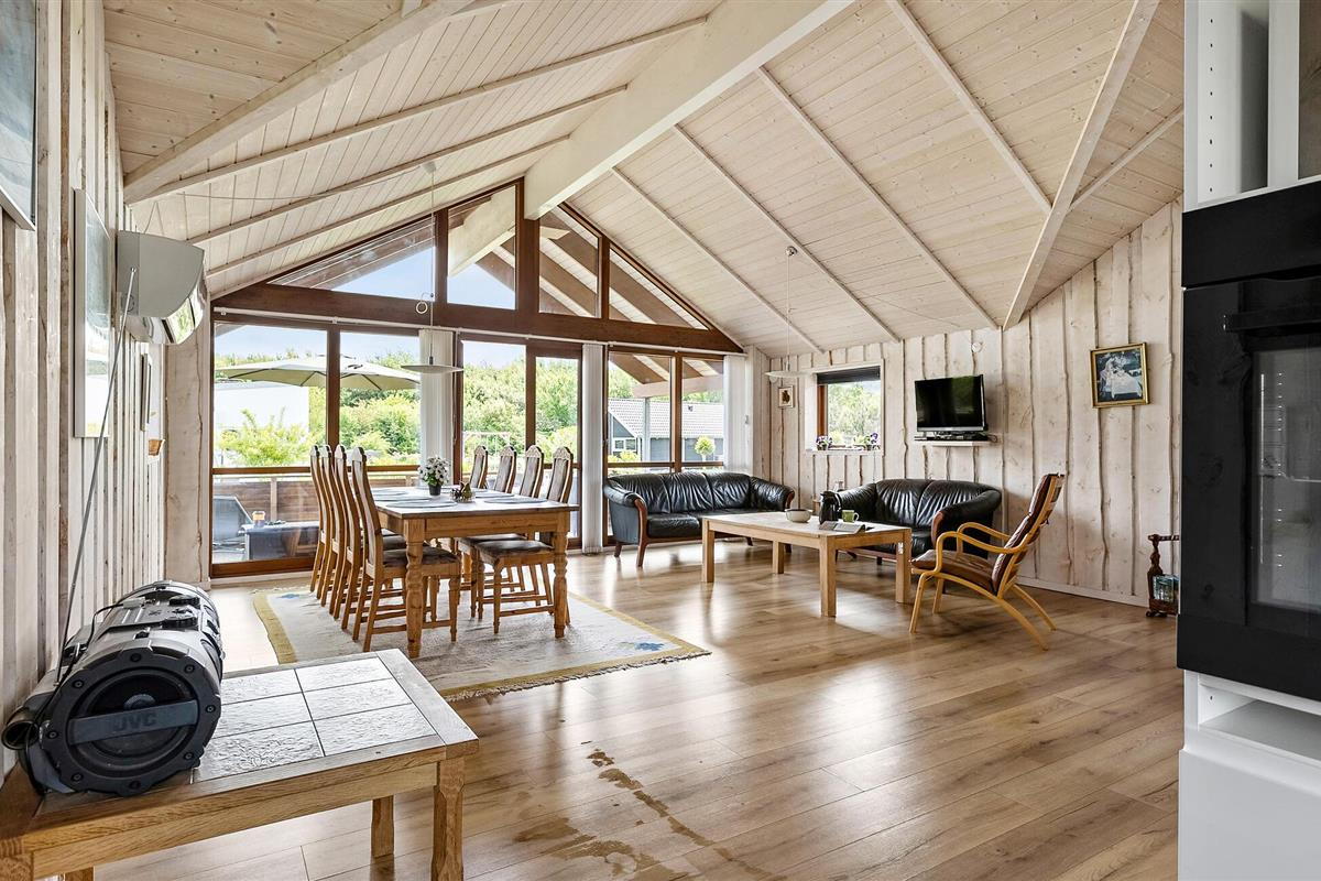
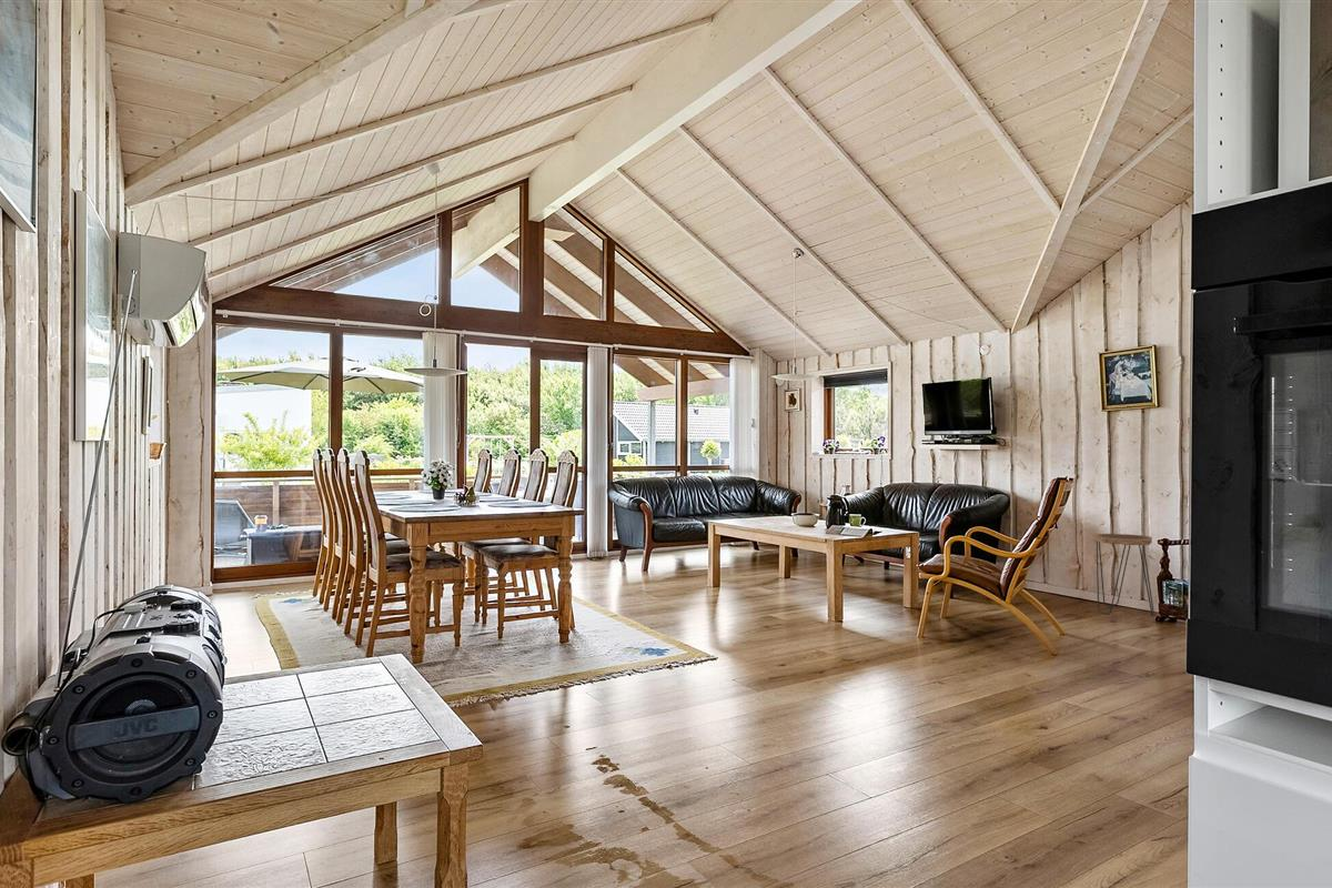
+ side table [1090,533,1156,617]
